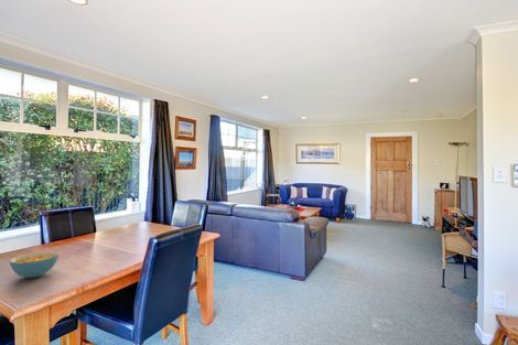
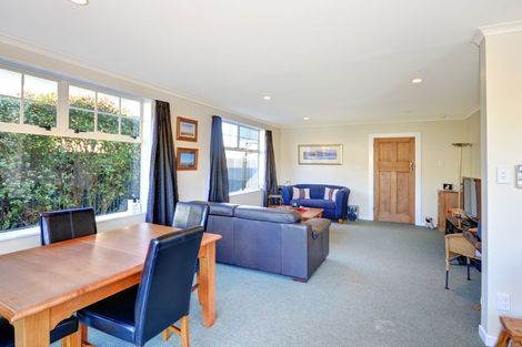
- cereal bowl [9,251,60,279]
